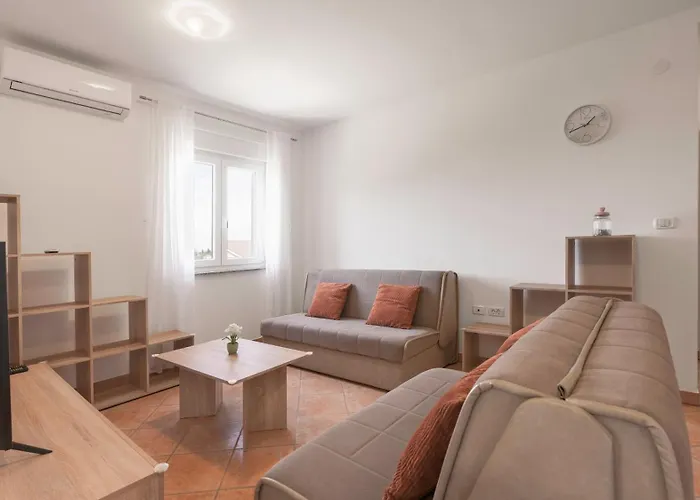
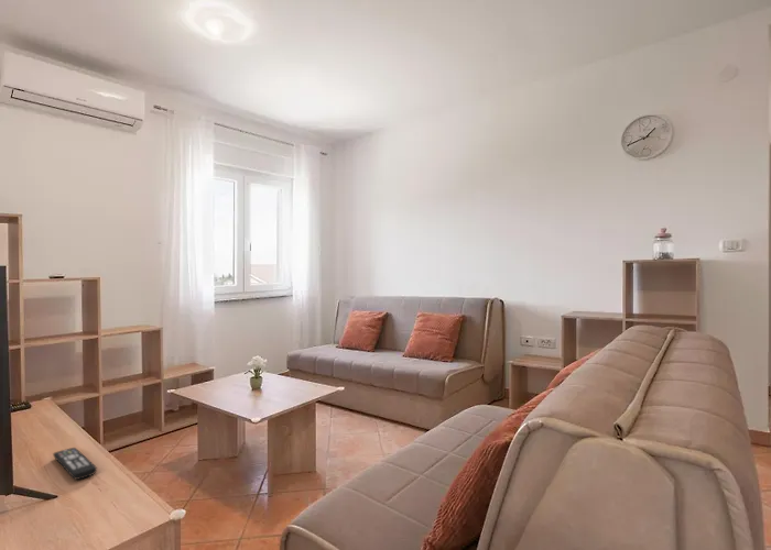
+ remote control [52,447,98,481]
